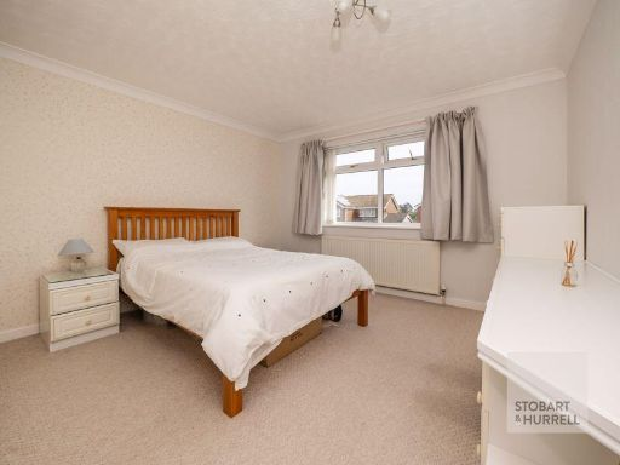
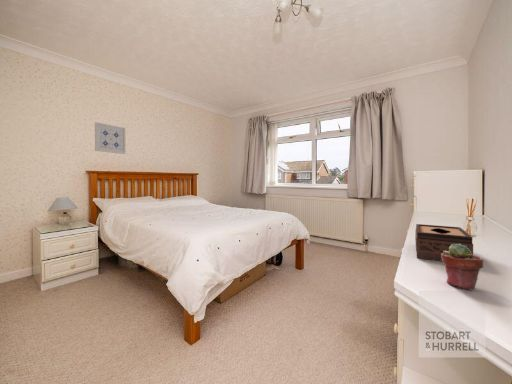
+ potted succulent [441,244,484,291]
+ wall art [94,121,127,155]
+ tissue box [414,223,474,261]
